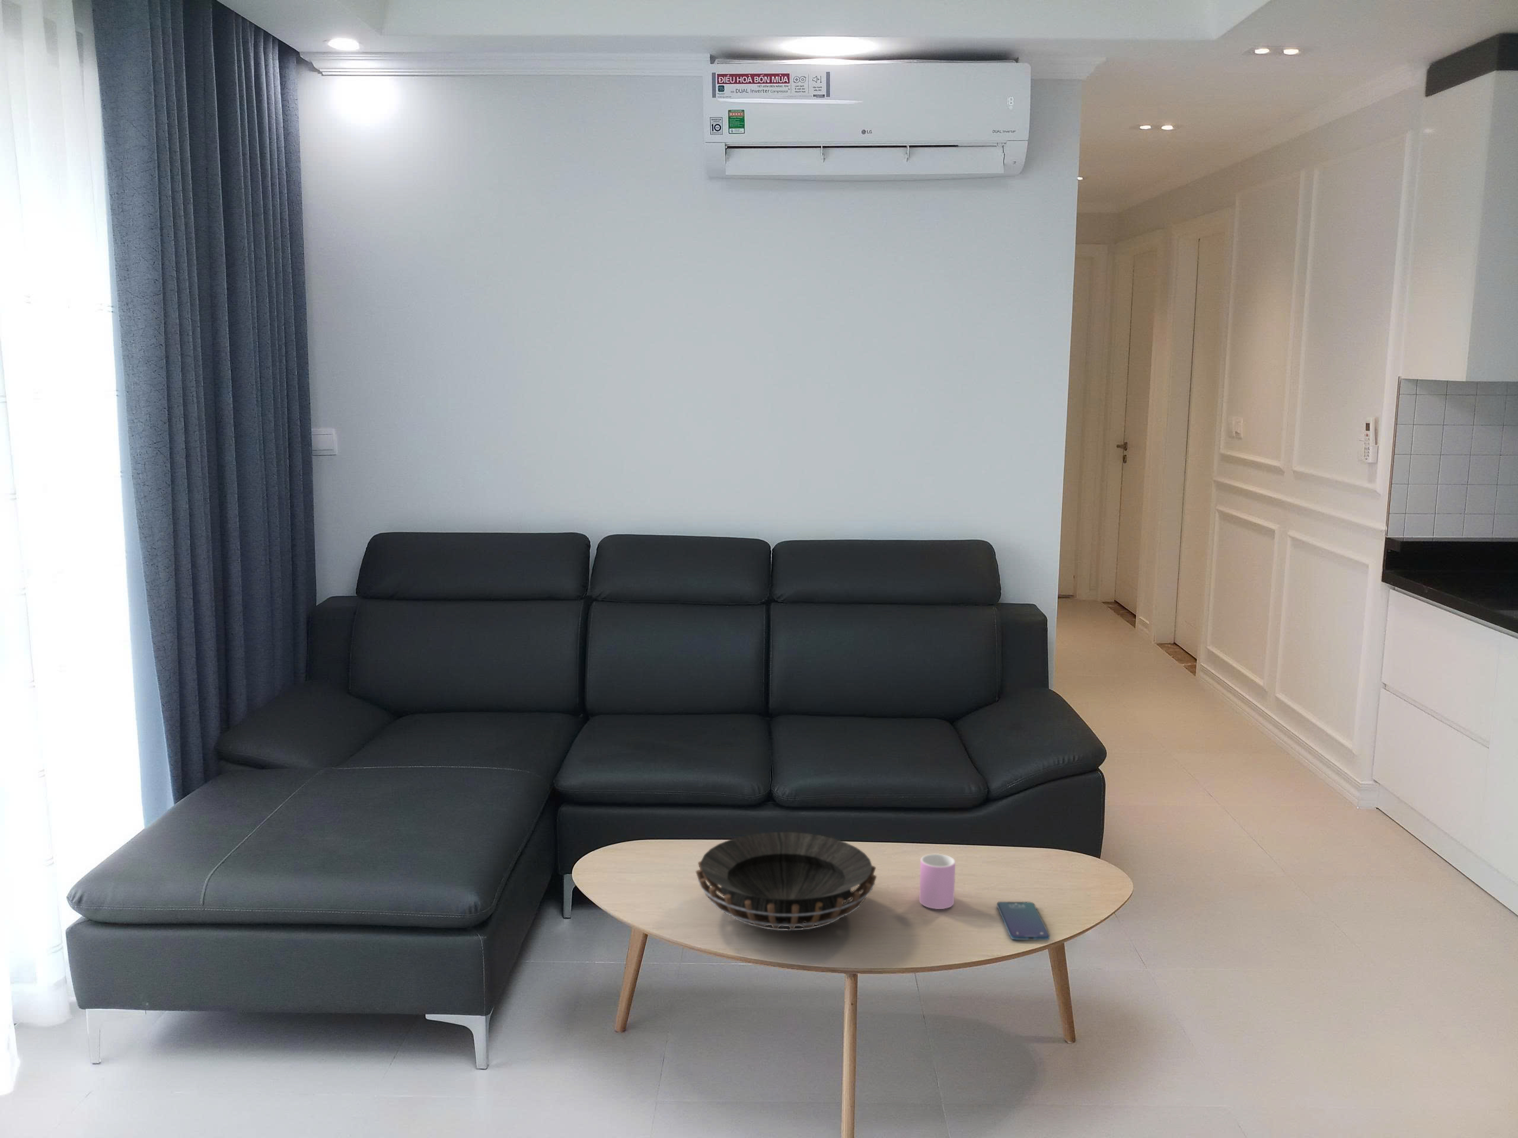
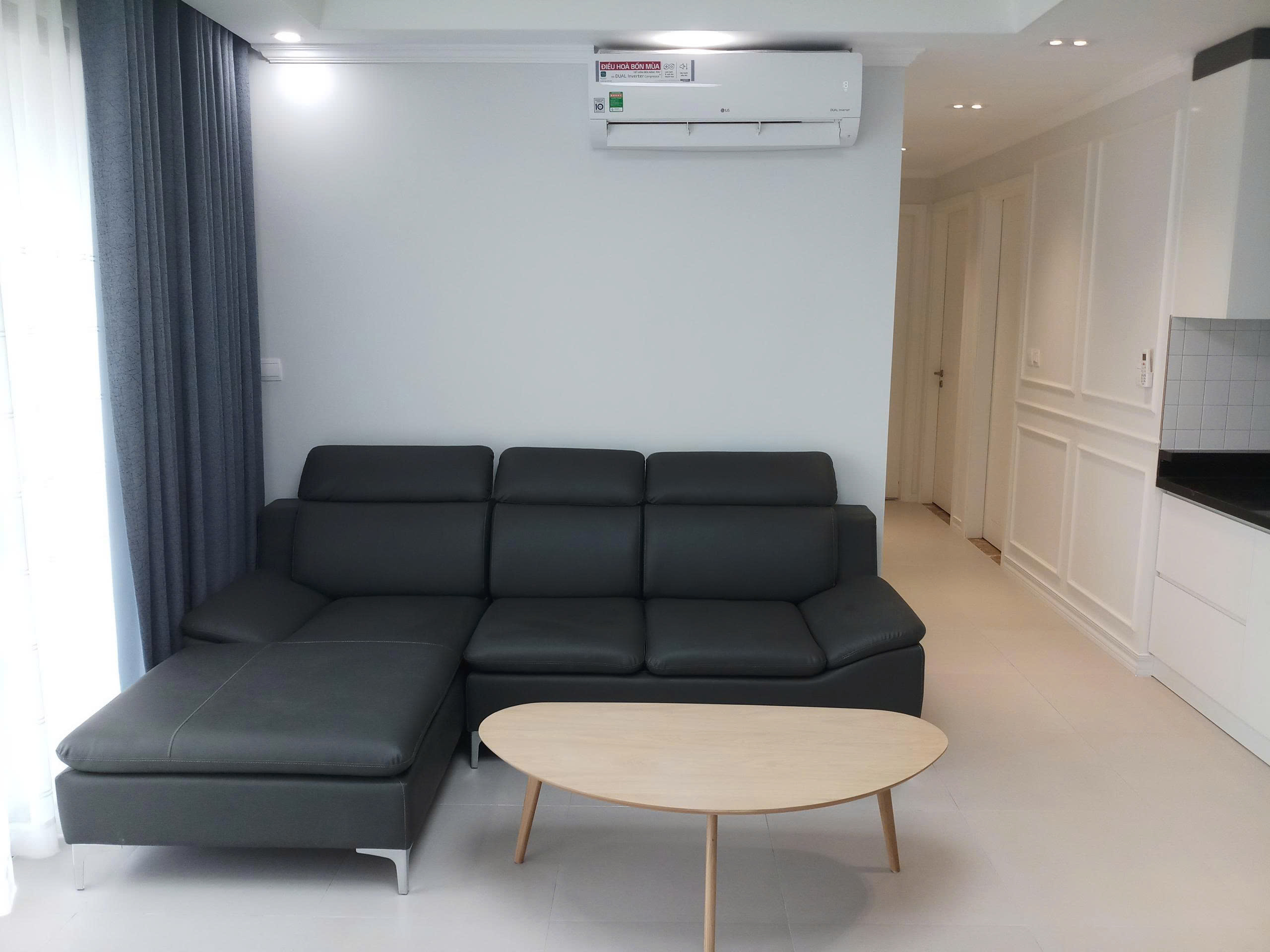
- cup [918,854,956,910]
- smartphone [996,901,1051,941]
- decorative bowl [694,832,877,931]
